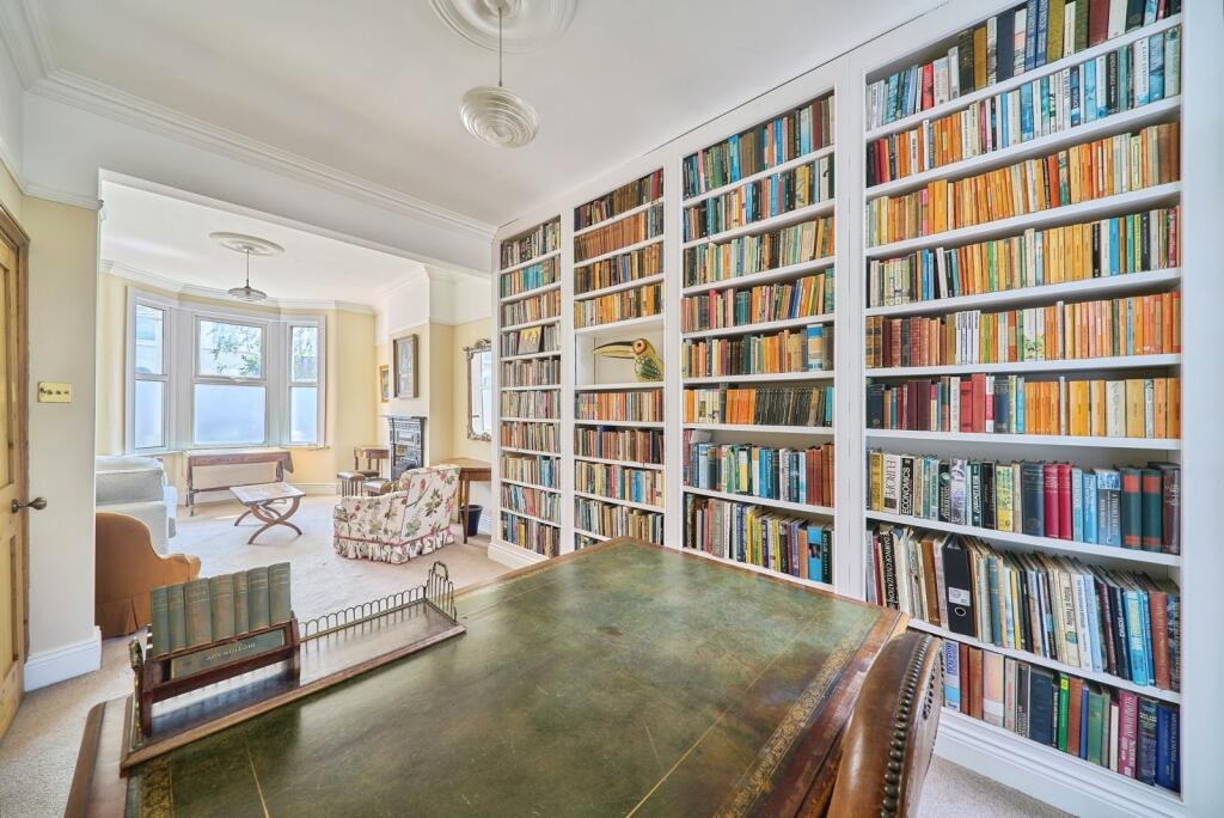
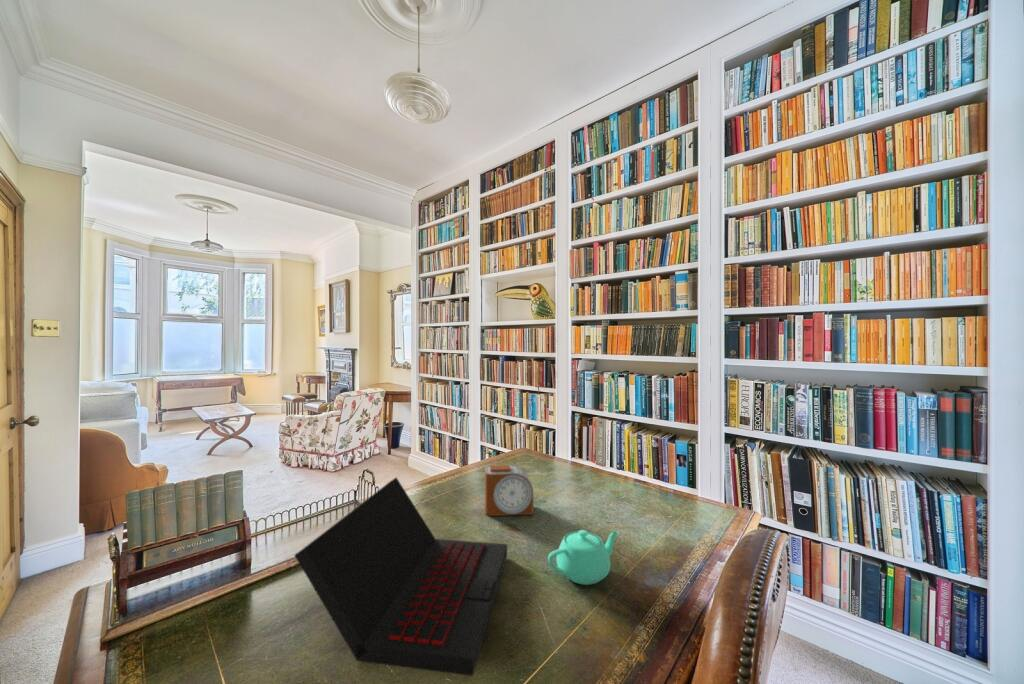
+ teapot [547,529,620,586]
+ laptop [293,476,508,677]
+ alarm clock [484,464,534,517]
